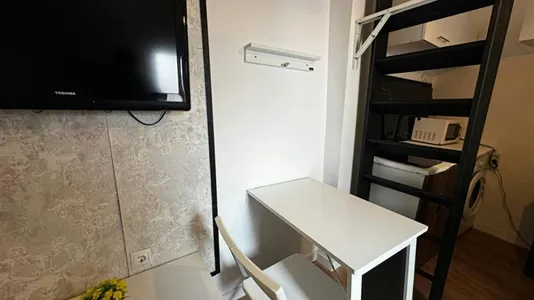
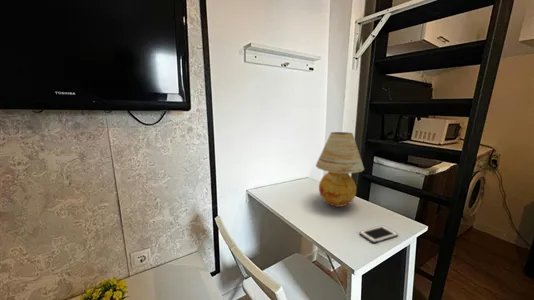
+ cell phone [359,225,399,244]
+ table lamp [315,131,365,208]
